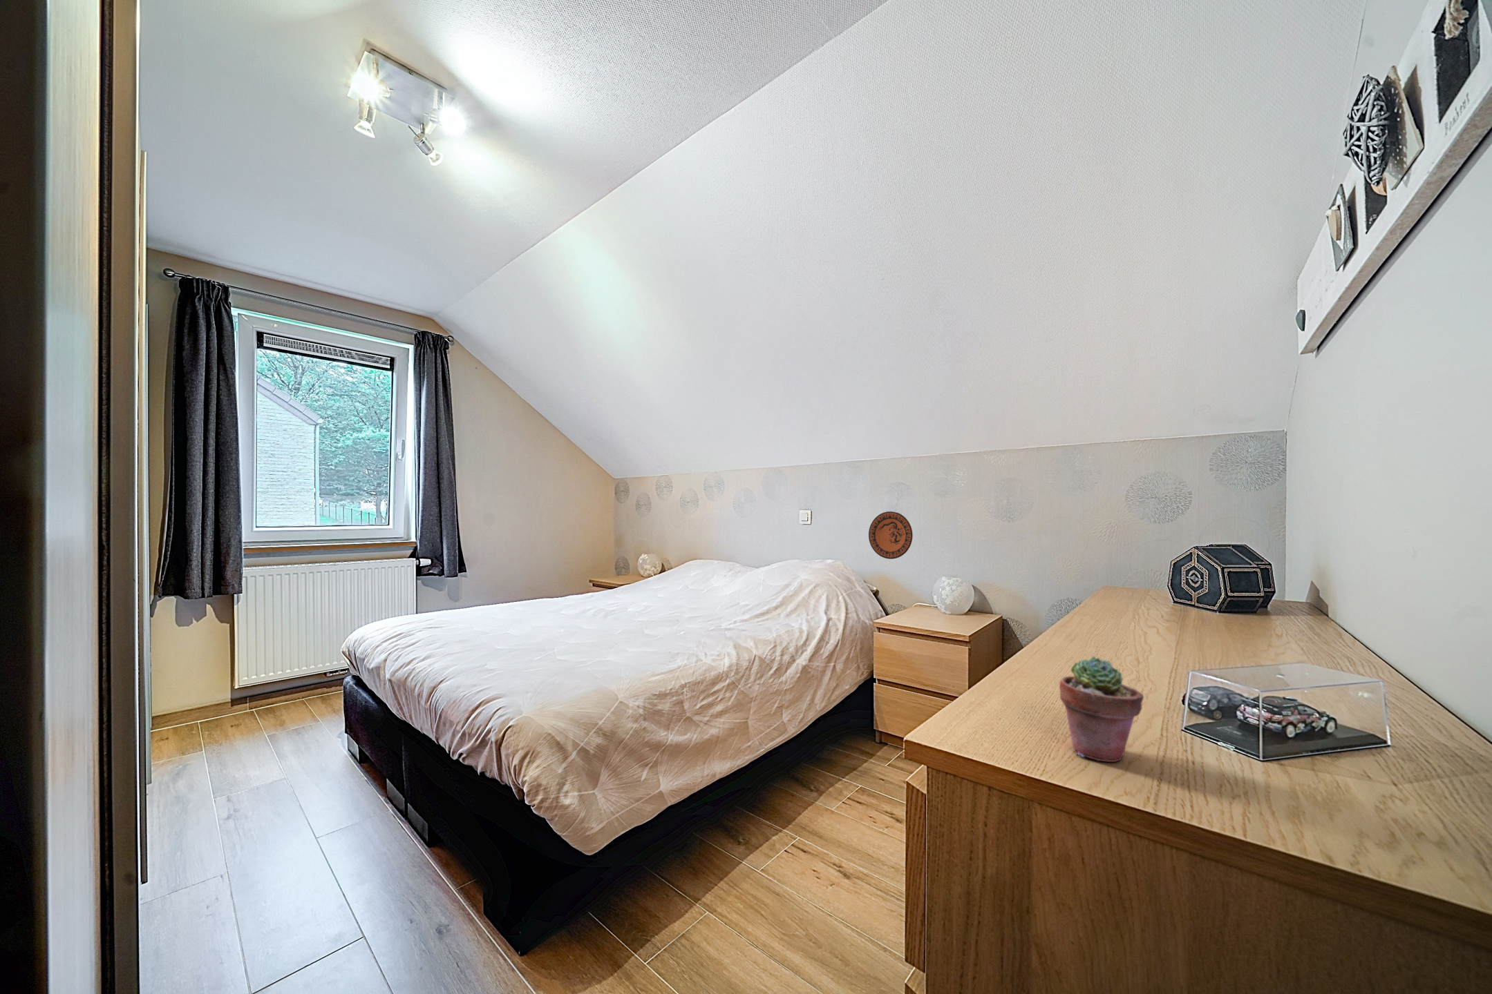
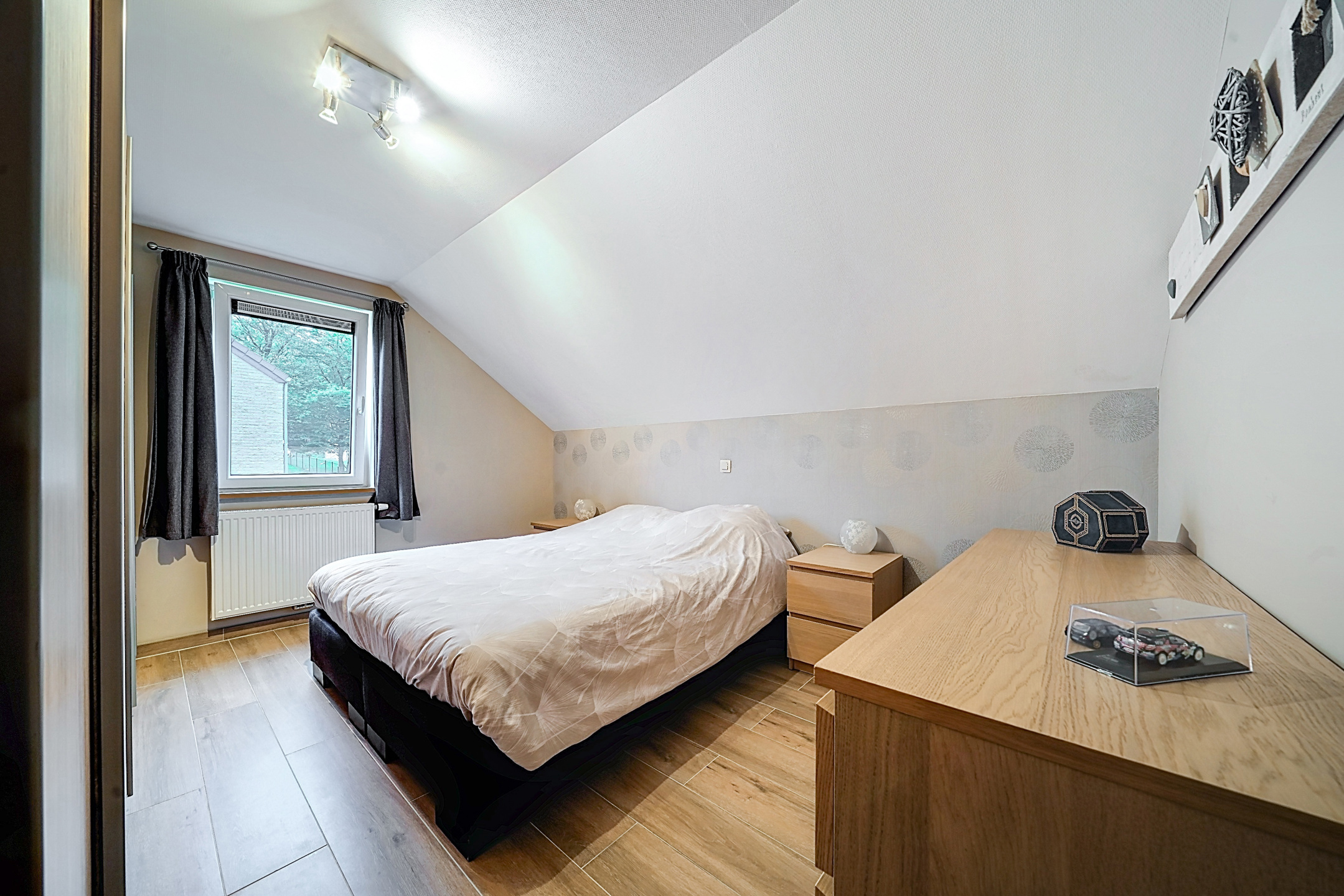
- potted succulent [1059,656,1145,763]
- decorative plate [868,510,914,560]
